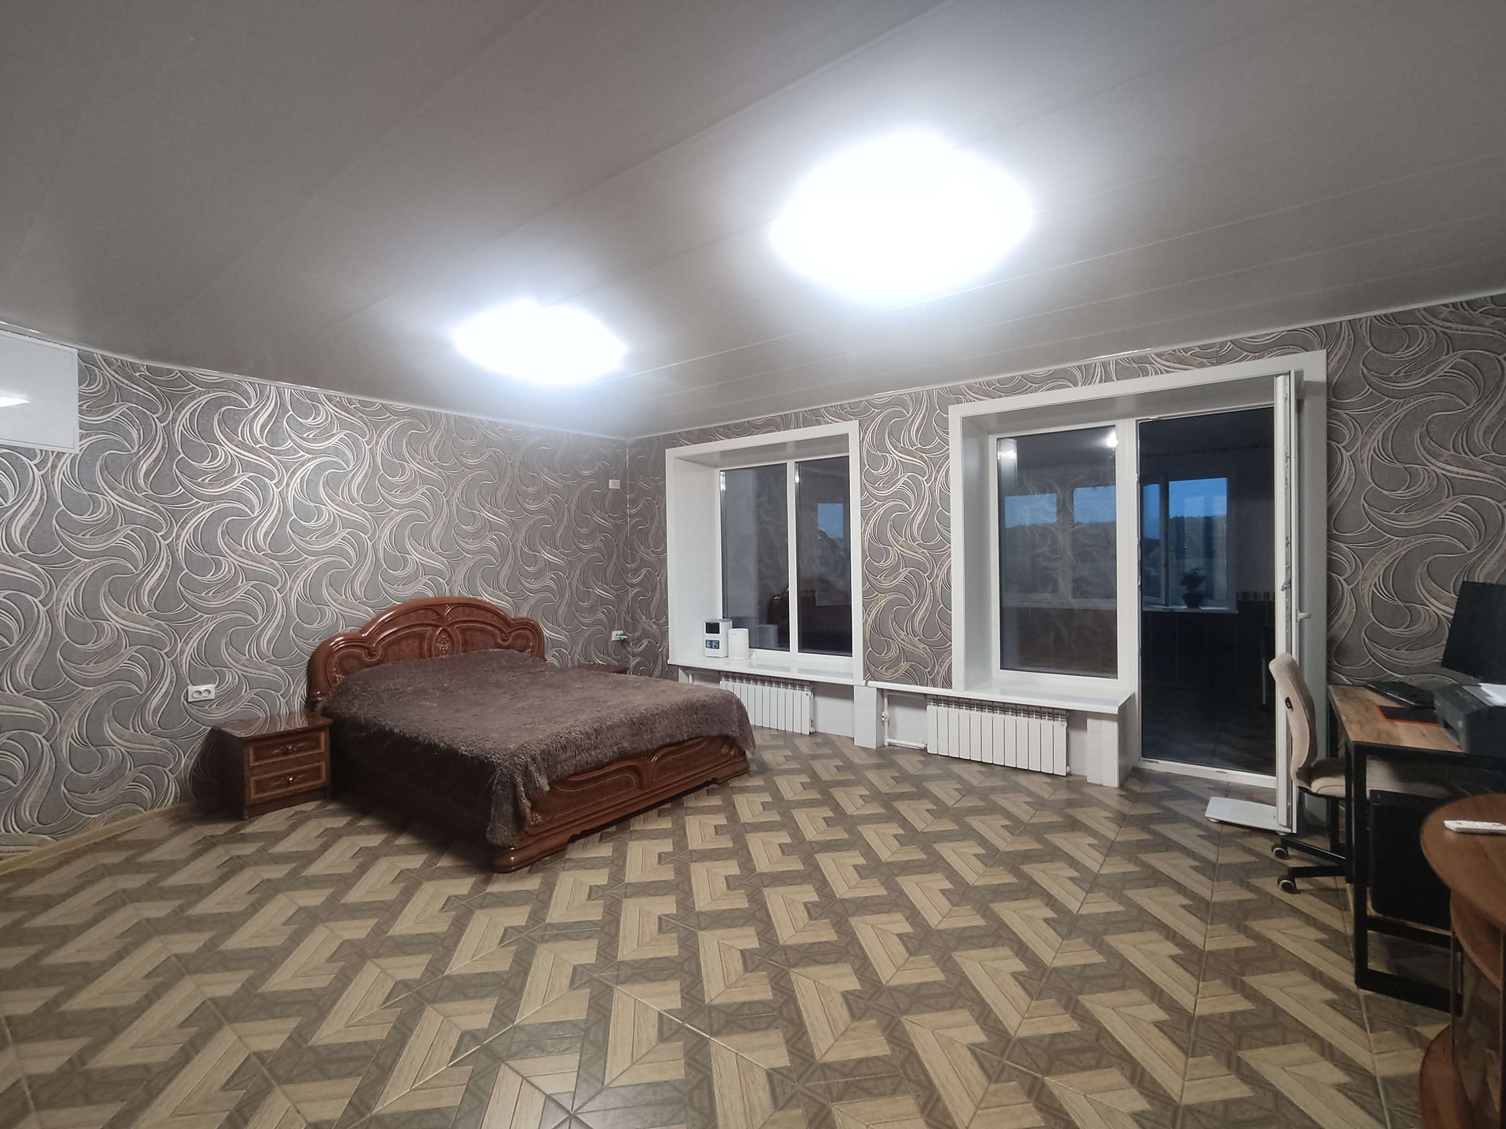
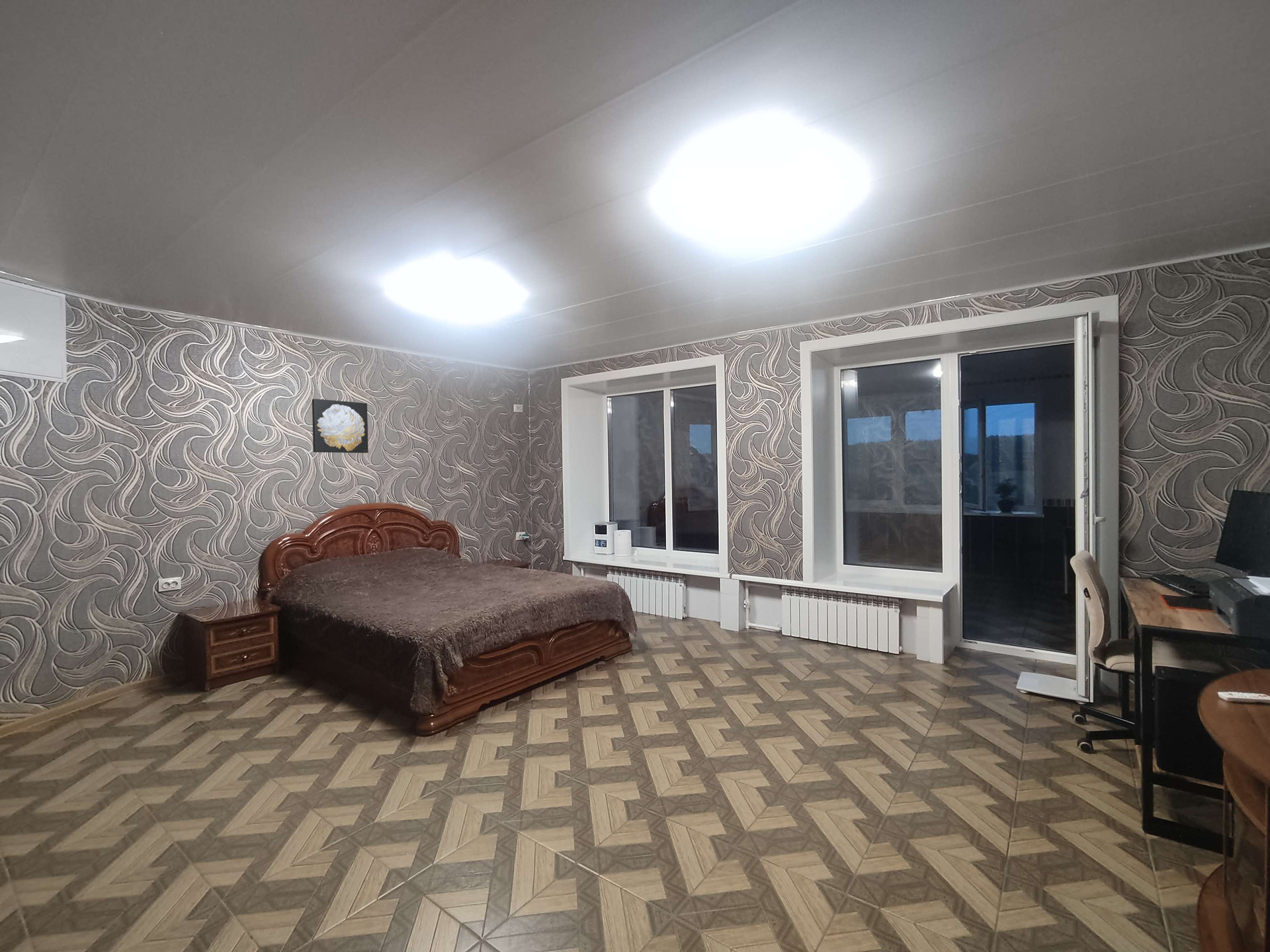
+ wall art [312,398,369,454]
